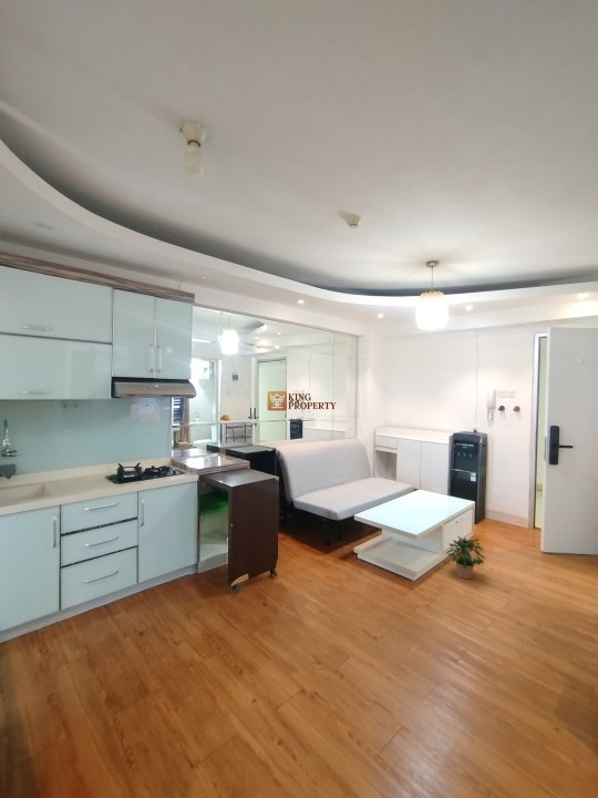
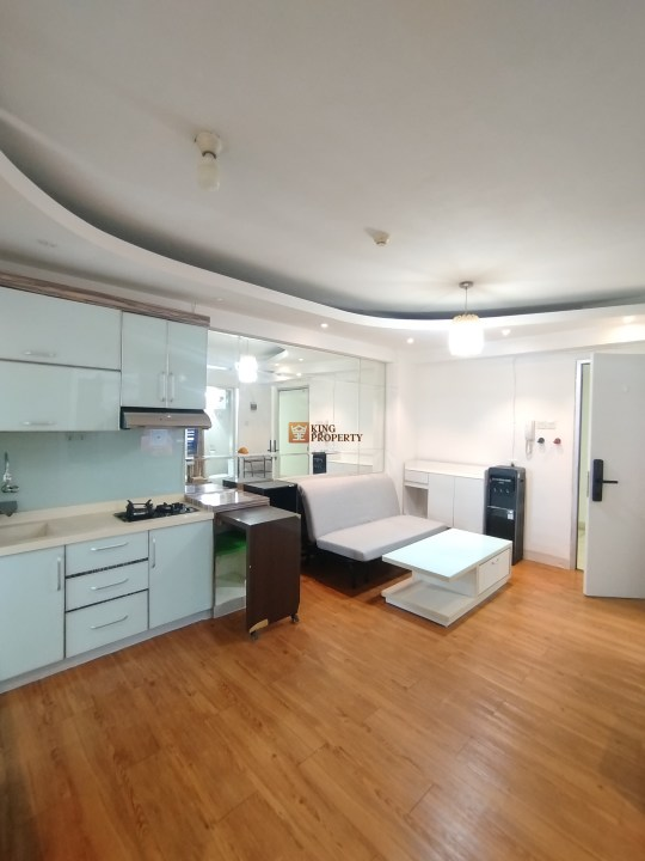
- potted plant [445,535,487,580]
